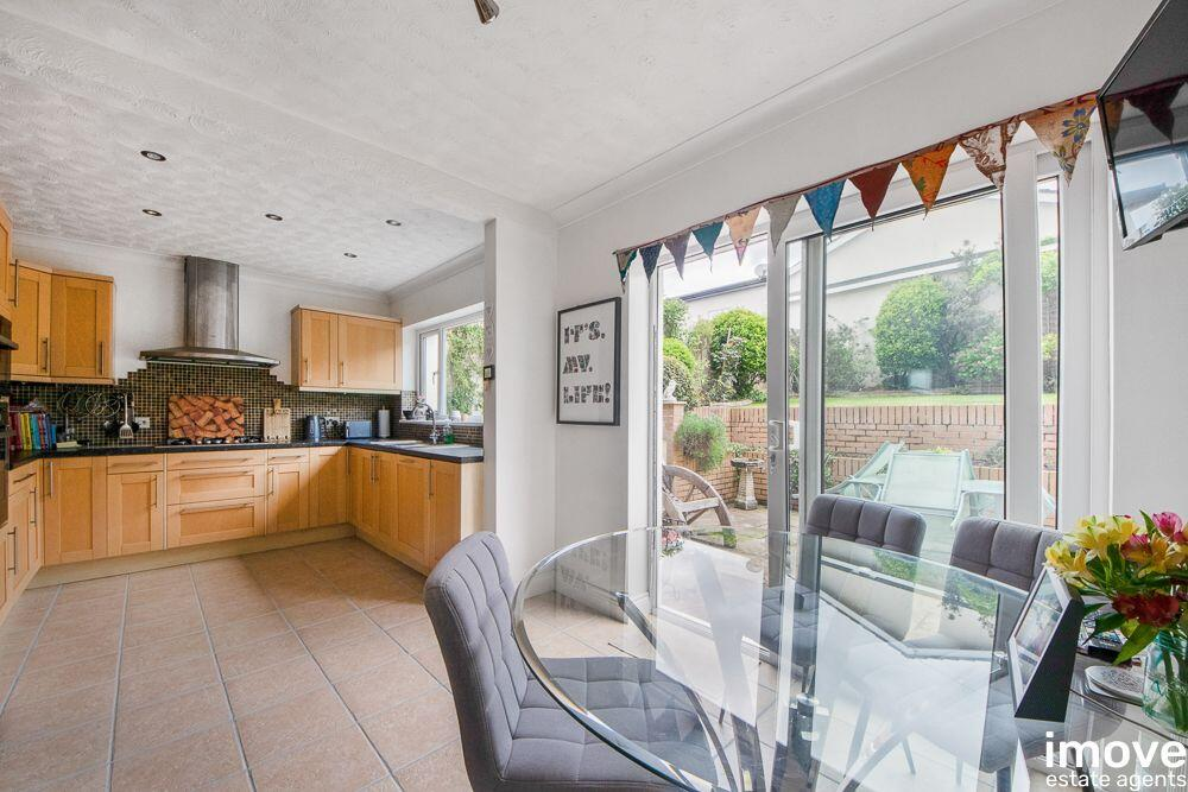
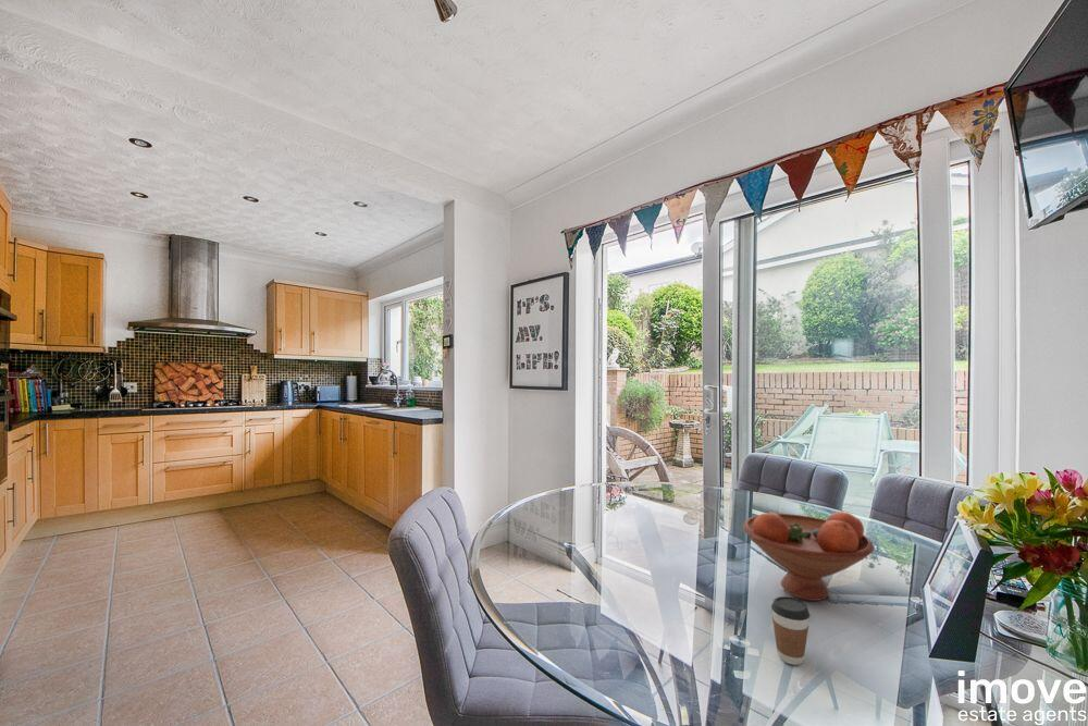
+ fruit bowl [742,510,875,602]
+ coffee cup [770,595,811,666]
